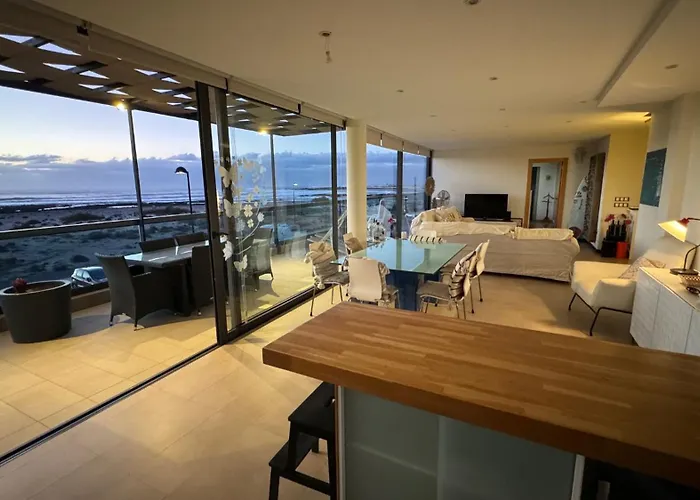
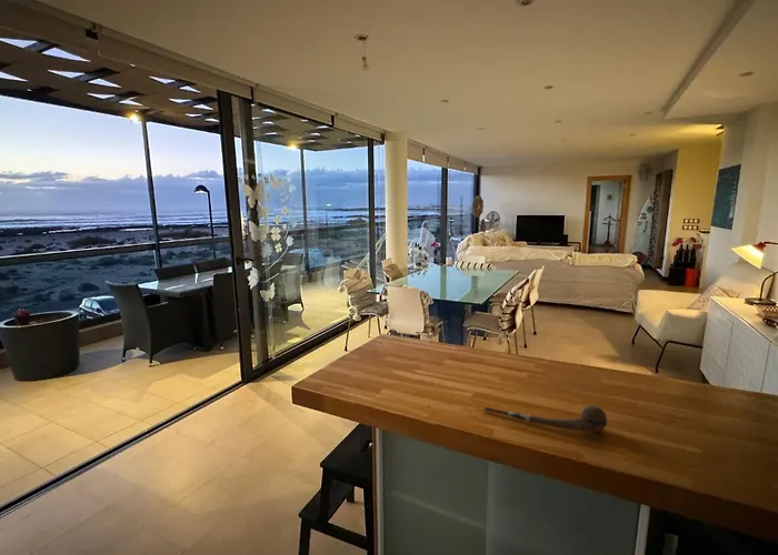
+ spoon [482,404,608,433]
